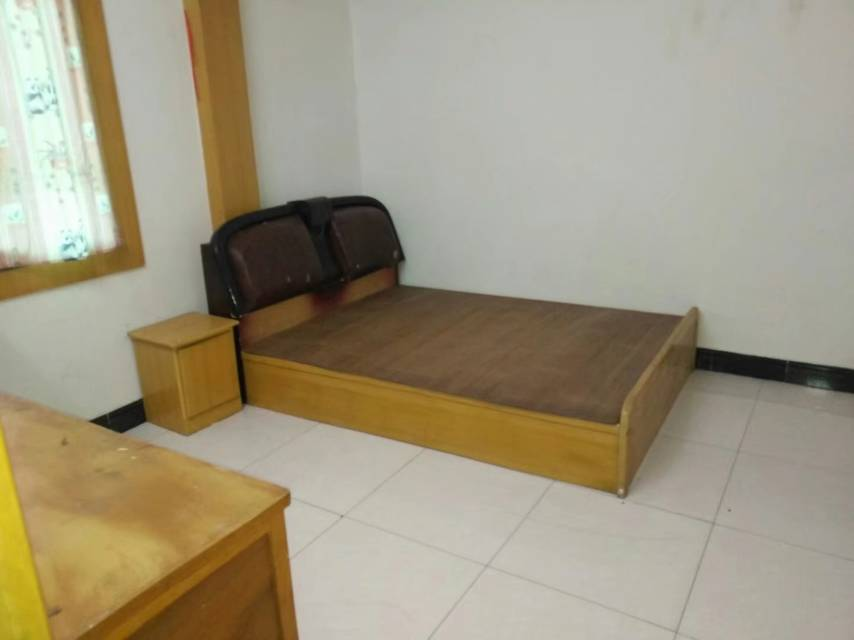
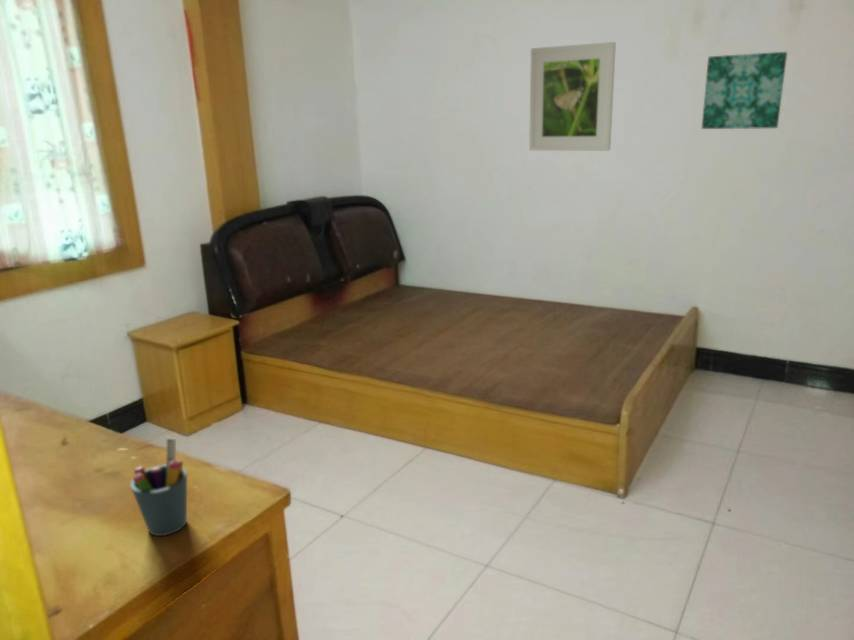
+ wall art [701,51,788,130]
+ pen holder [129,437,188,537]
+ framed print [528,41,617,152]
